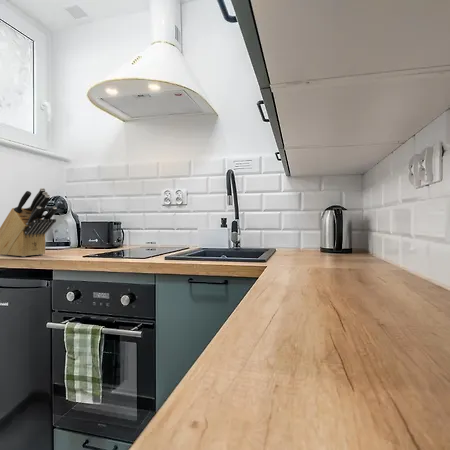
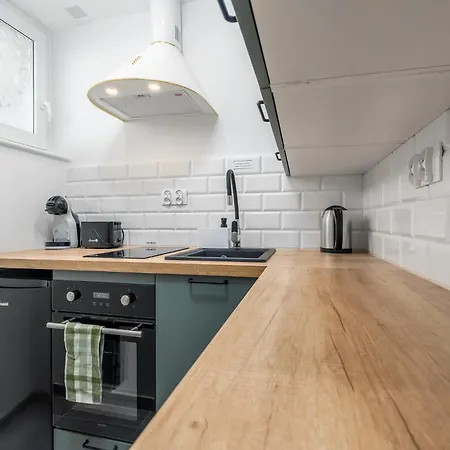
- knife block [0,187,57,258]
